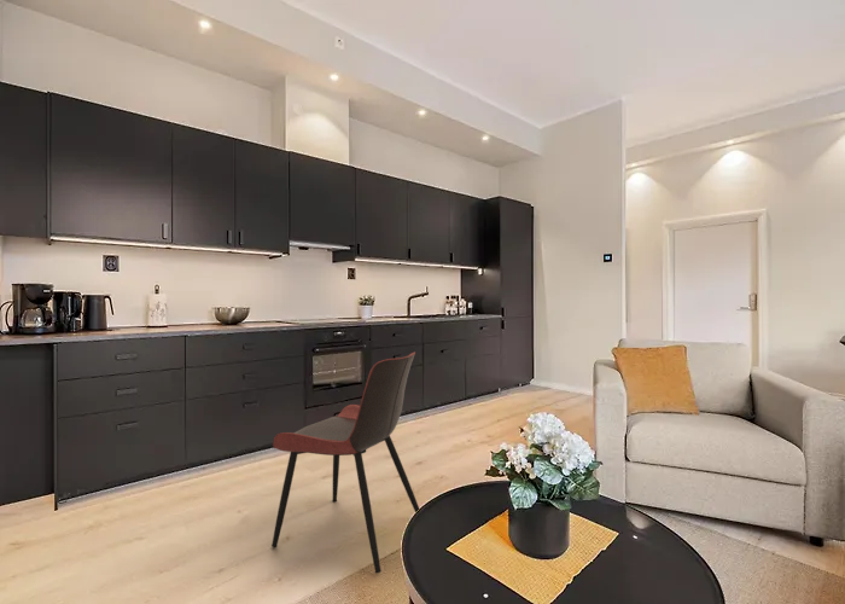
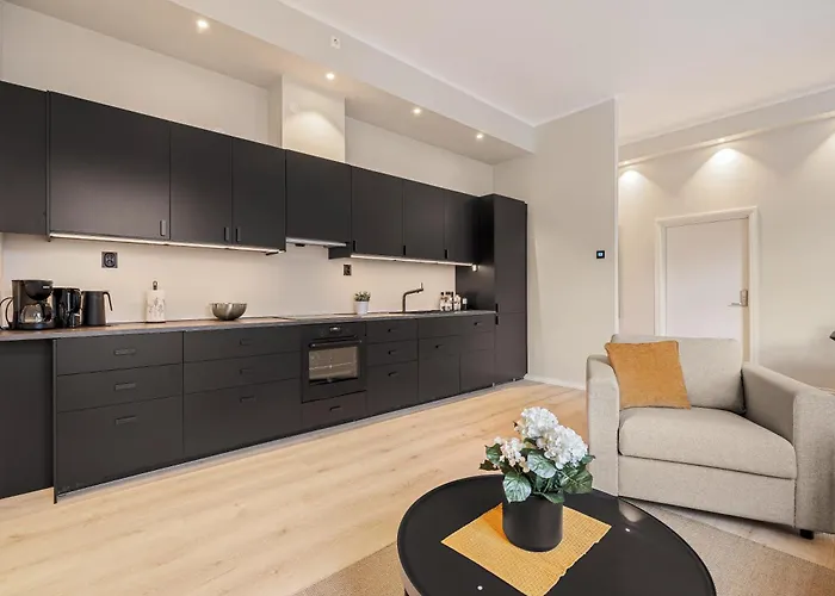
- dining chair [270,350,420,575]
